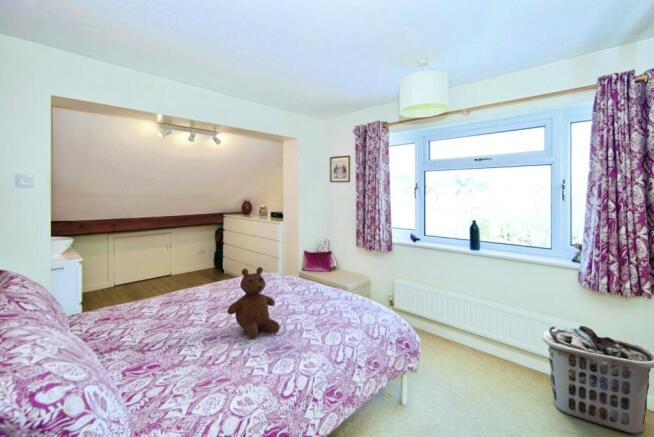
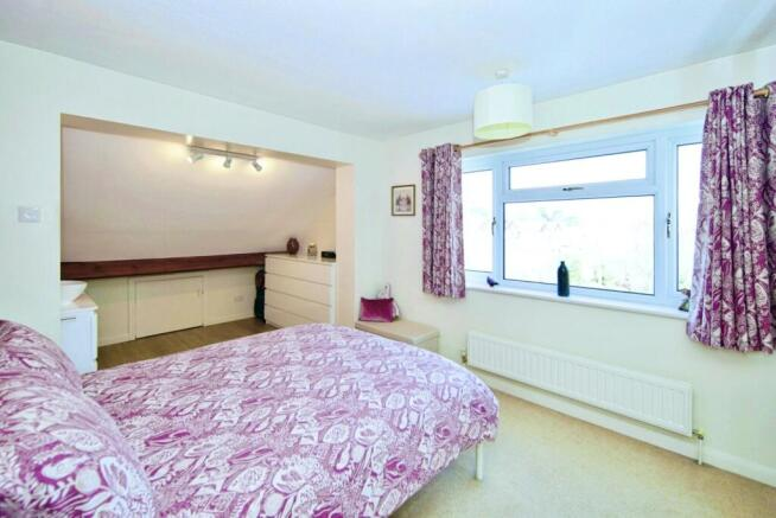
- teddy bear [227,266,281,339]
- clothes hamper [542,325,654,435]
